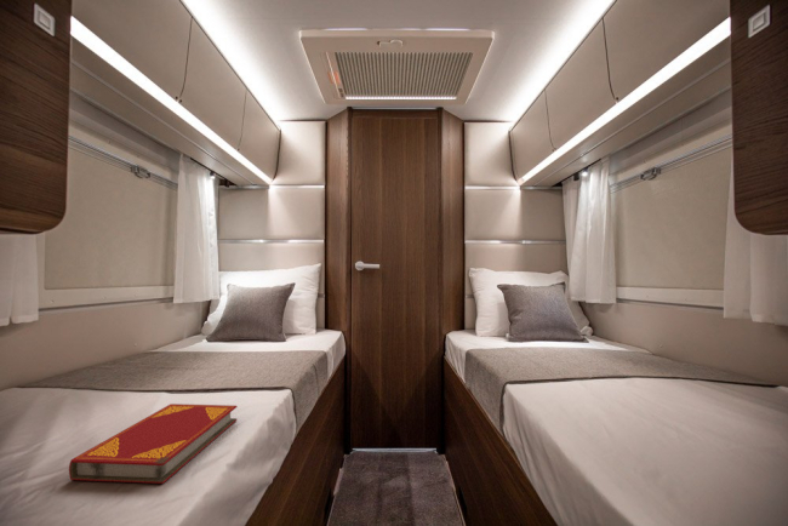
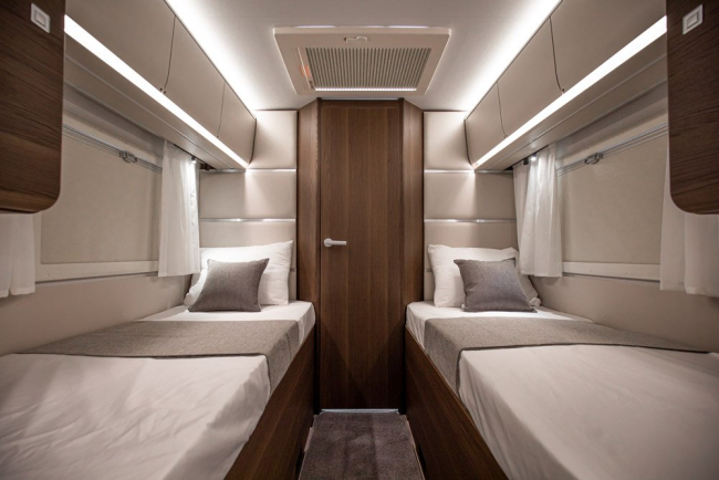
- hardback book [68,402,239,485]
